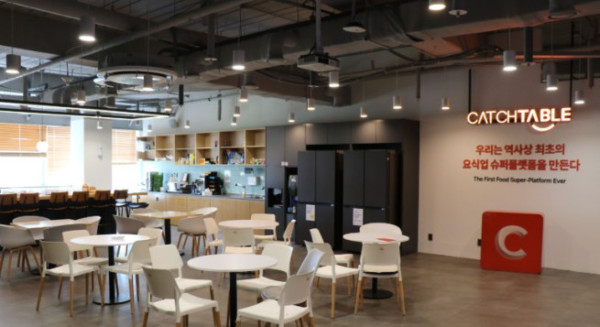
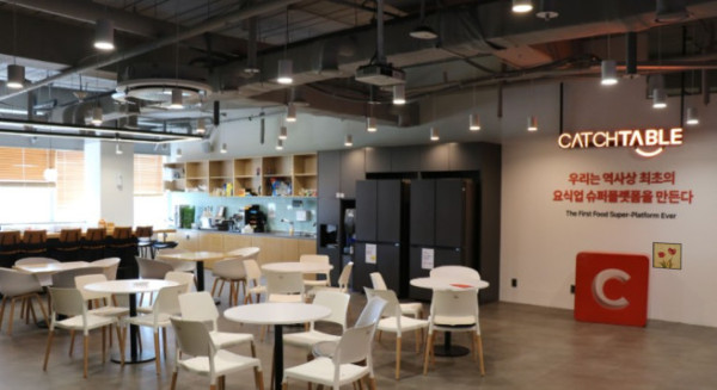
+ wall art [651,241,682,271]
